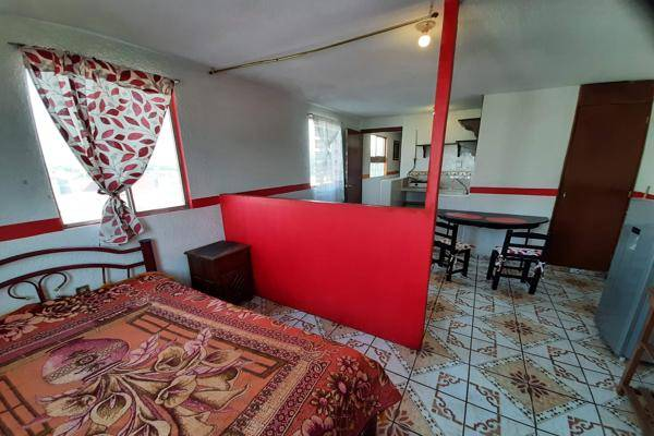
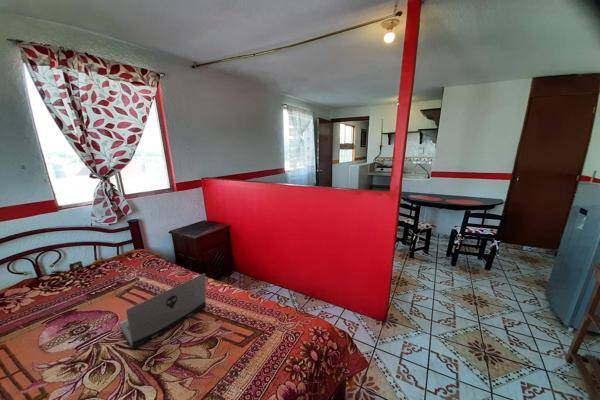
+ laptop [118,272,207,350]
